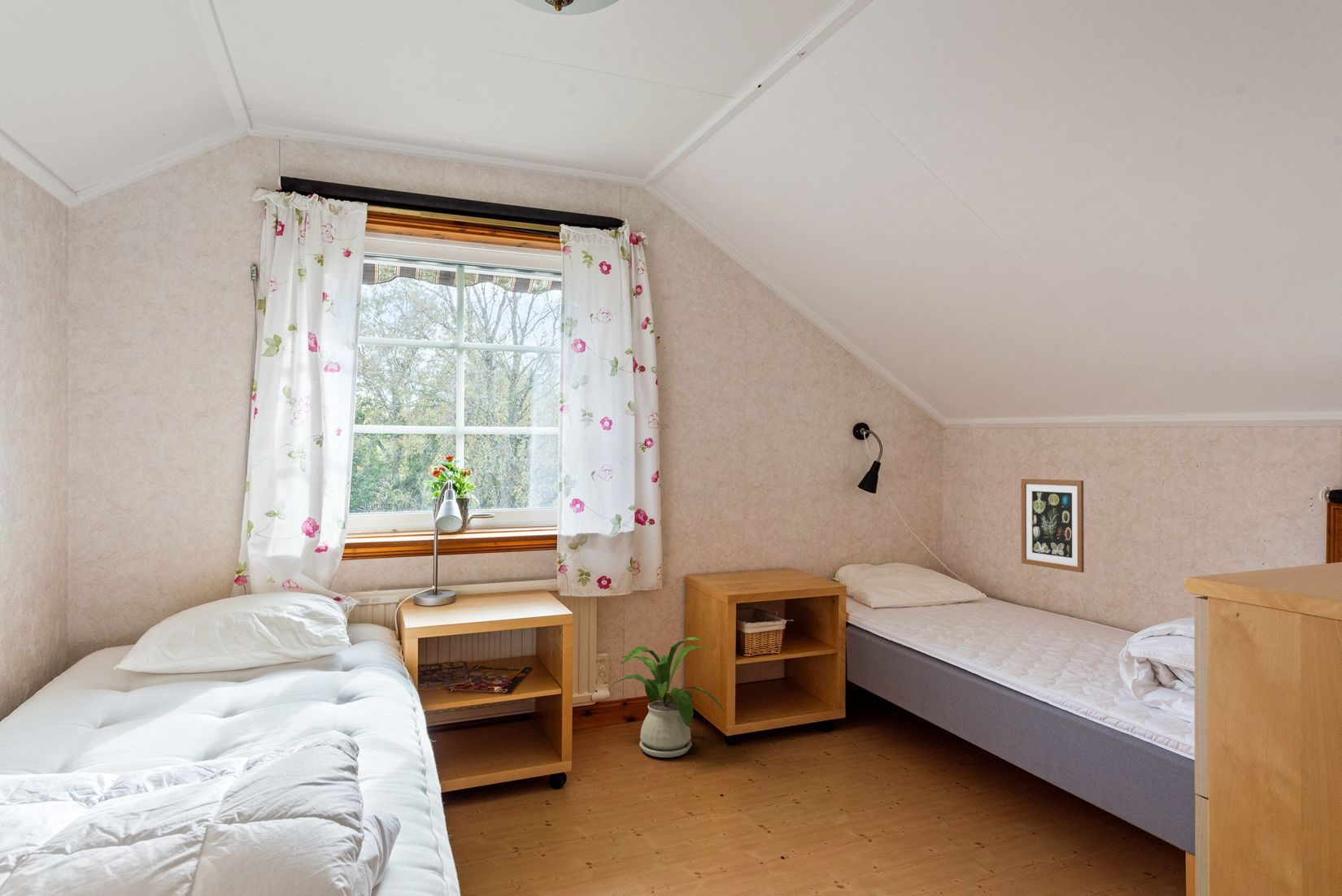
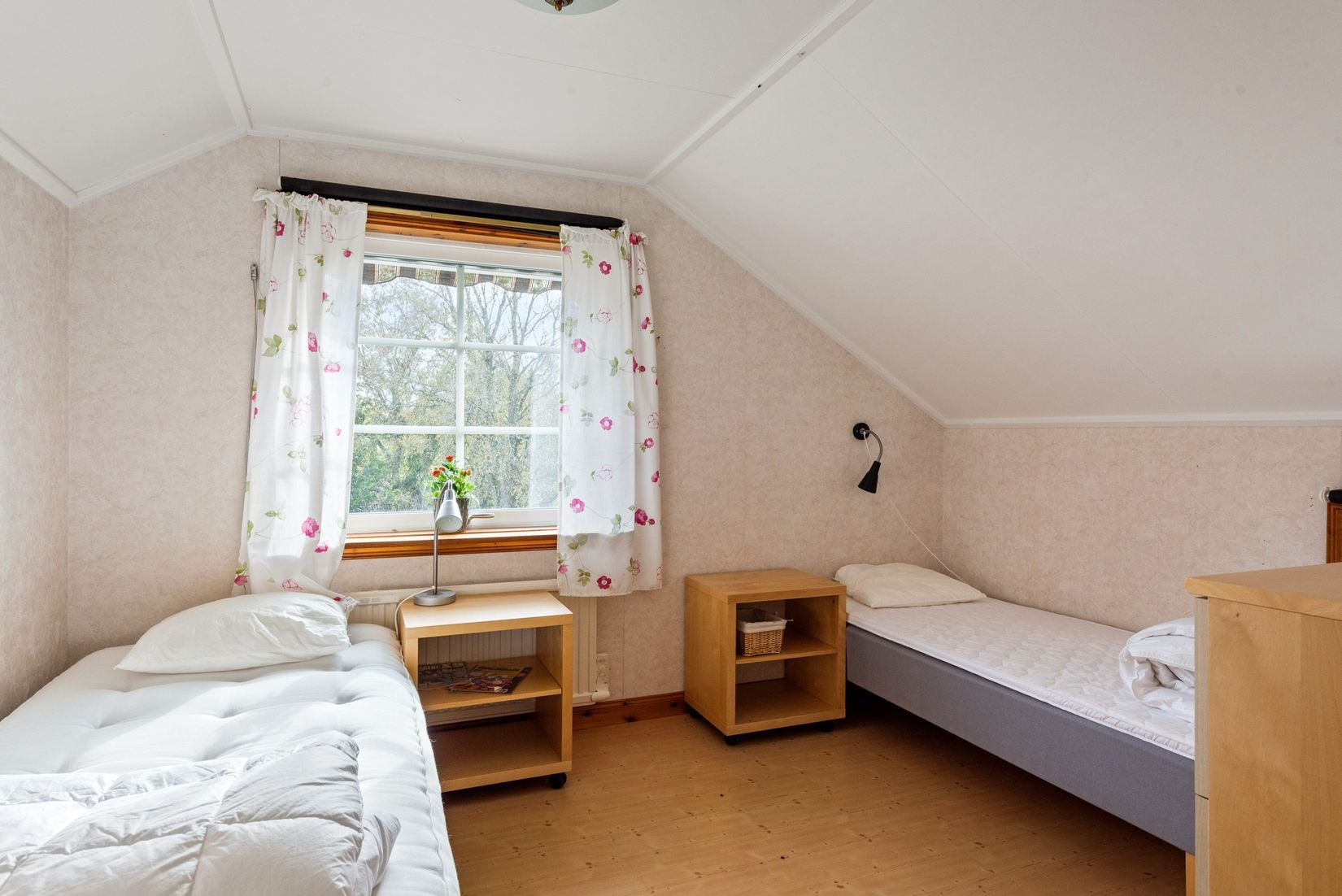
- house plant [606,637,725,759]
- wall art [1021,478,1085,573]
